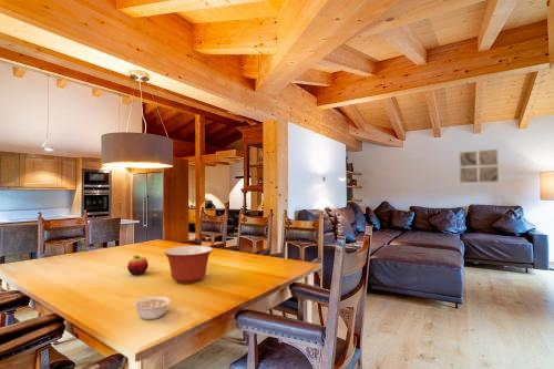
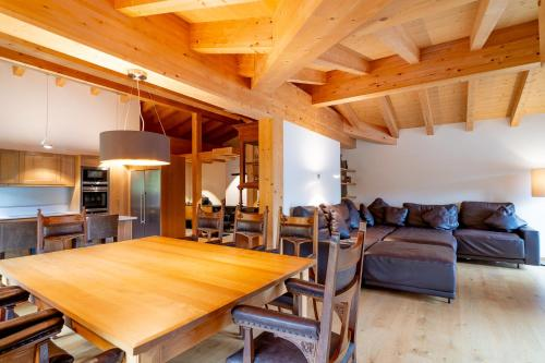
- wall art [458,148,500,184]
- legume [133,295,172,320]
- mixing bowl [163,245,214,285]
- fruit [126,255,150,276]
